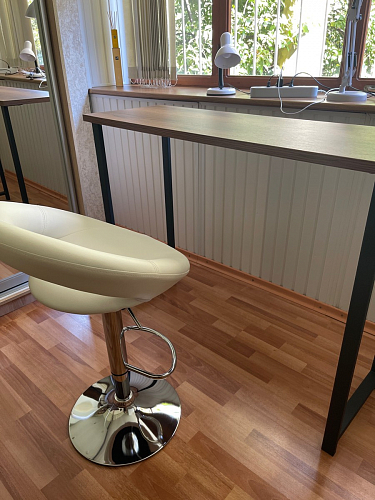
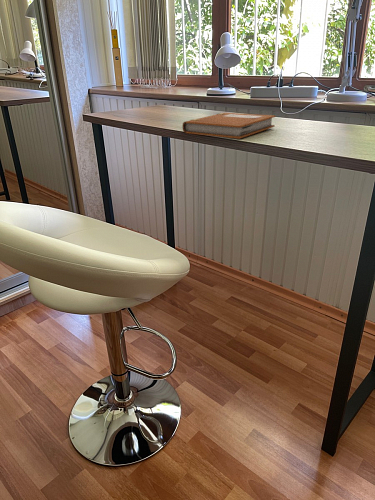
+ notebook [182,112,276,140]
